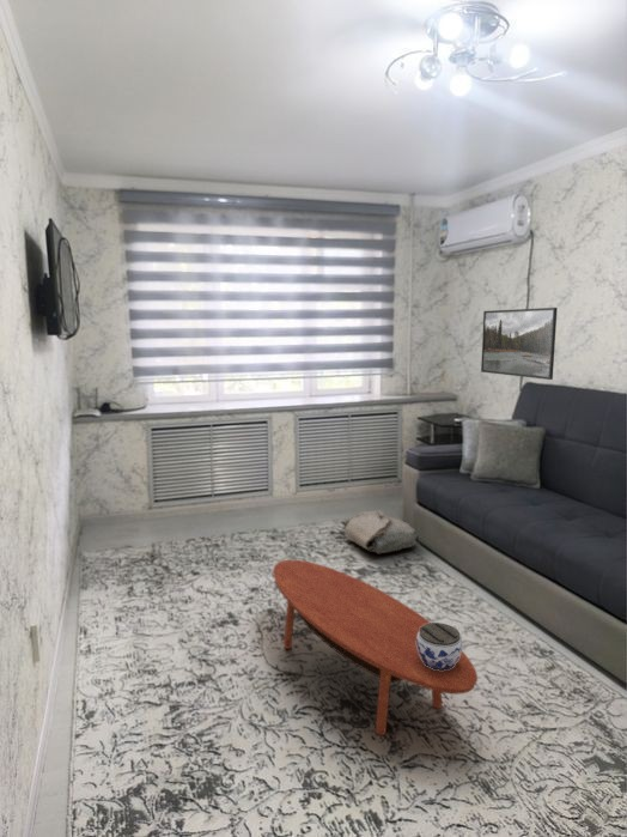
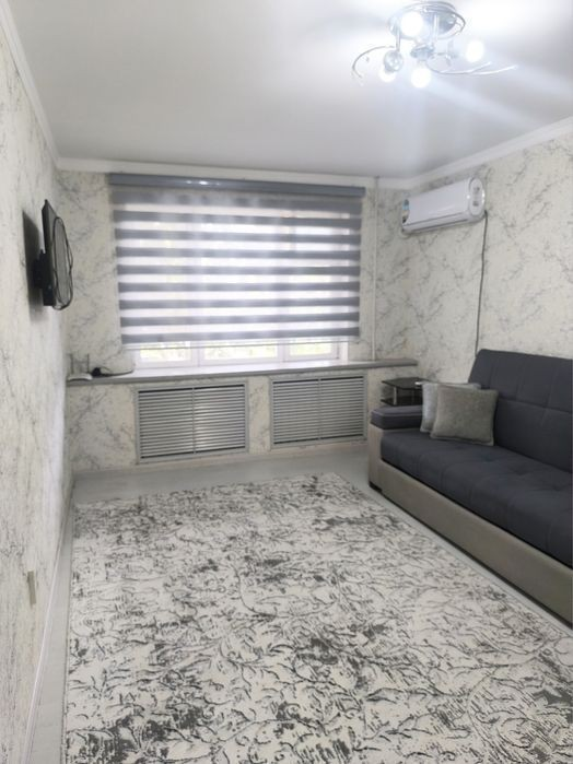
- coffee table [272,559,479,736]
- jar [416,621,463,671]
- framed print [480,307,559,381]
- bag [343,510,419,554]
